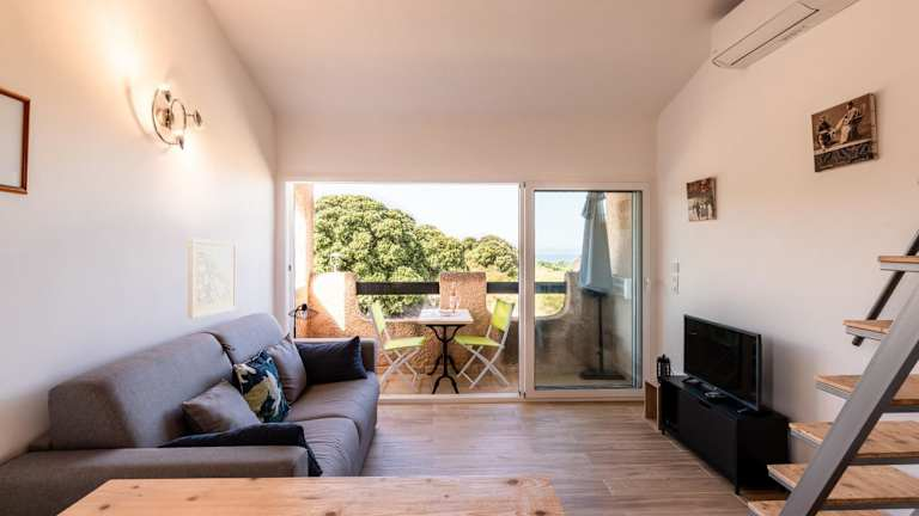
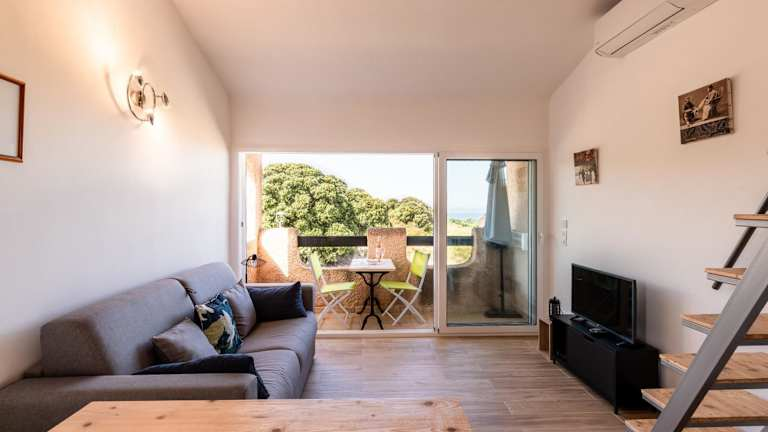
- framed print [187,236,238,320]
